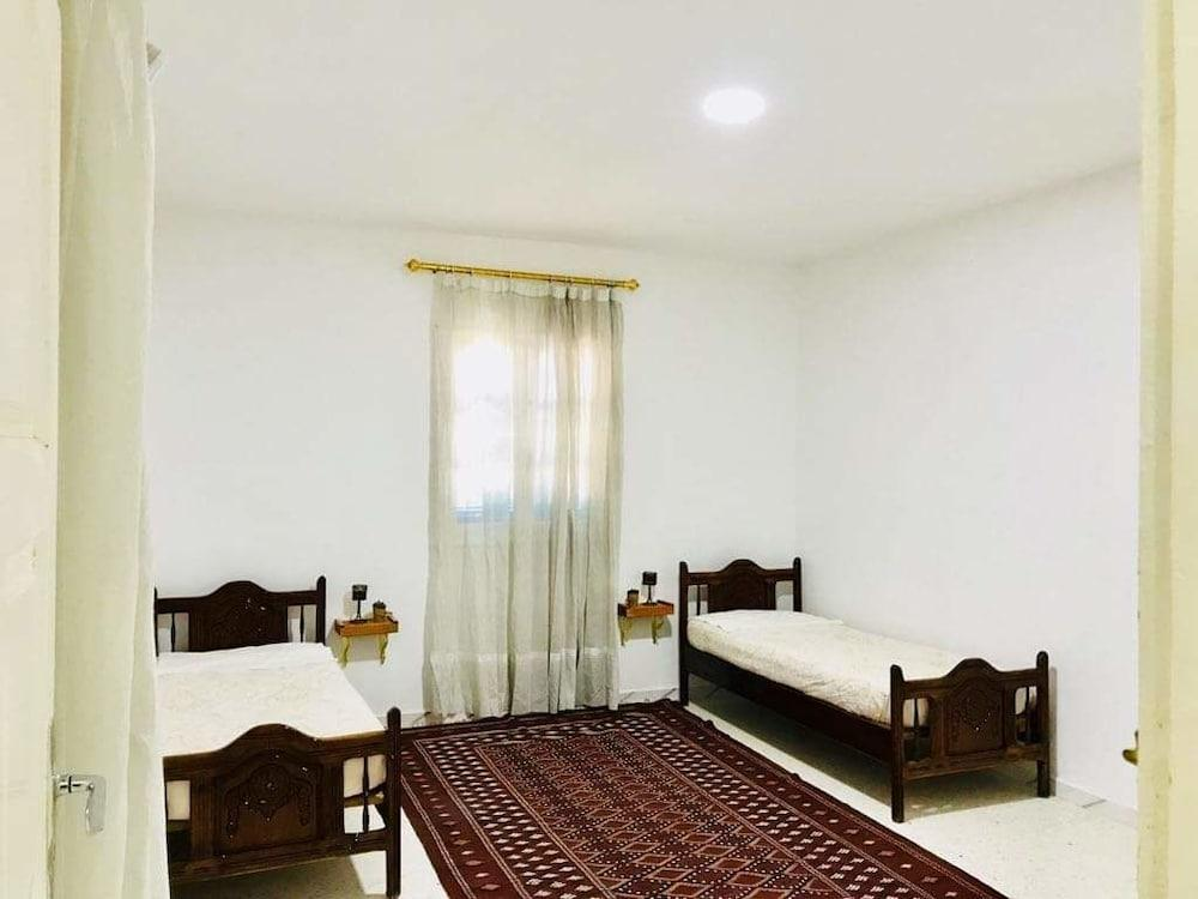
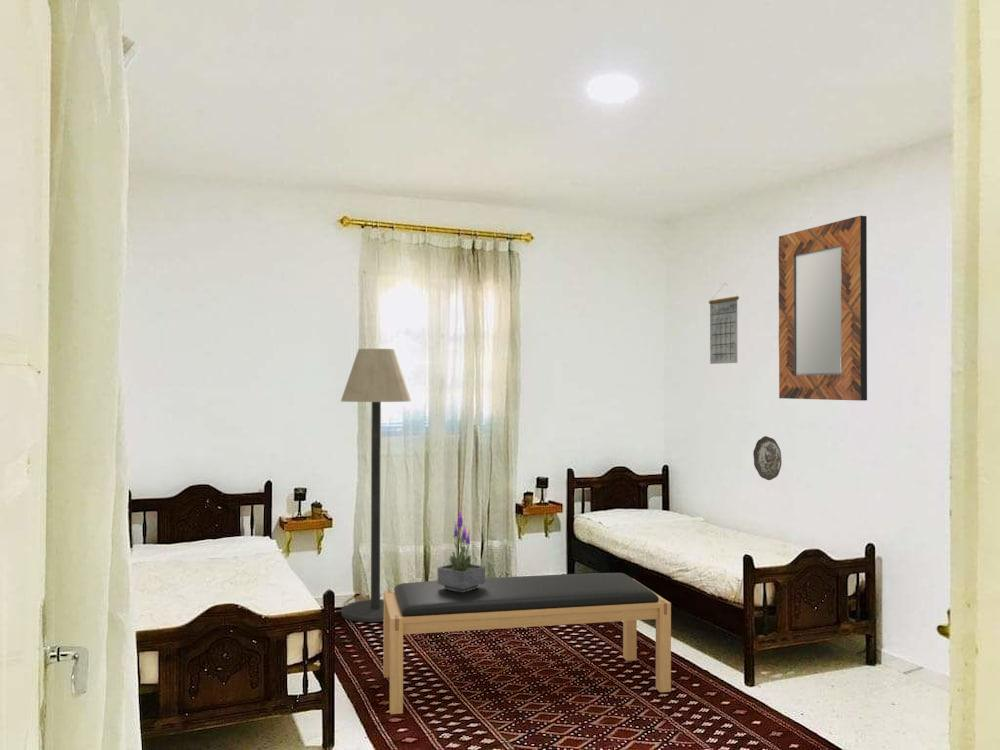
+ bench [382,572,672,715]
+ decorative plate [752,435,783,481]
+ floor lamp [340,348,412,623]
+ calendar [708,282,740,365]
+ potted plant [437,511,486,592]
+ home mirror [778,215,868,402]
